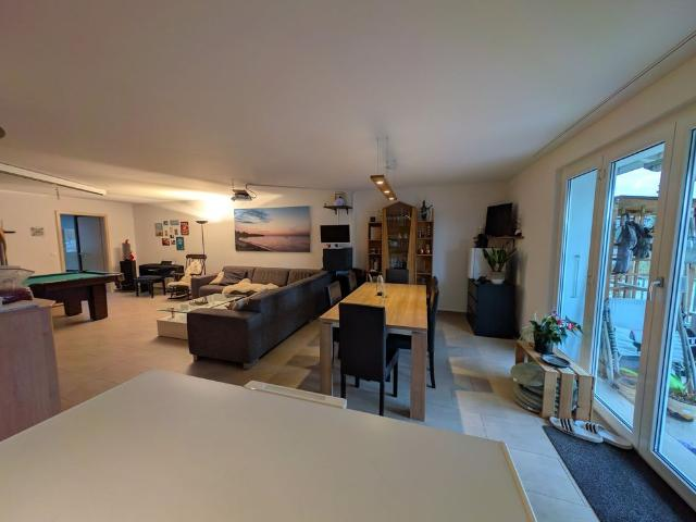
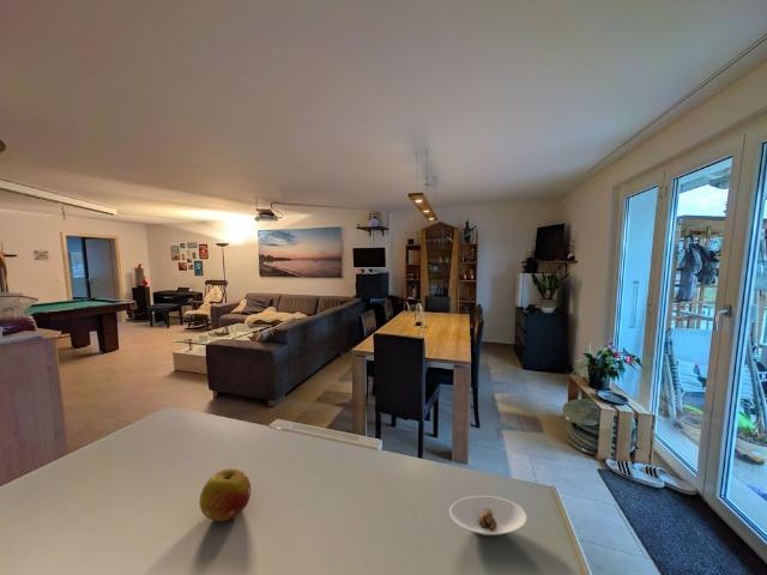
+ saucer [448,495,527,537]
+ fruit [199,468,252,522]
